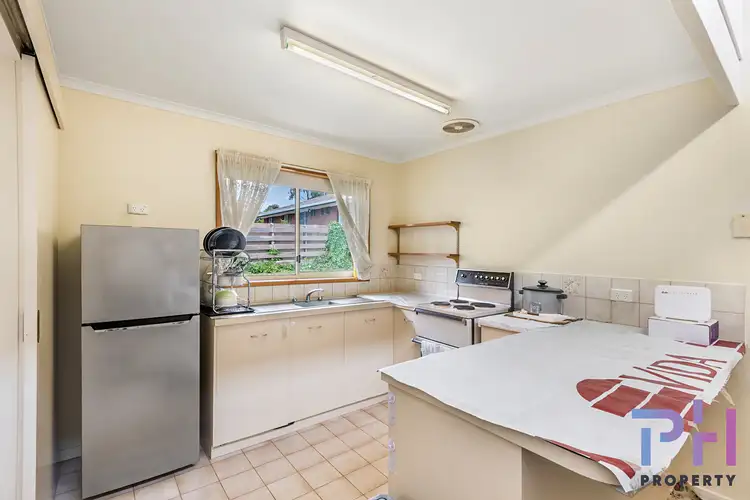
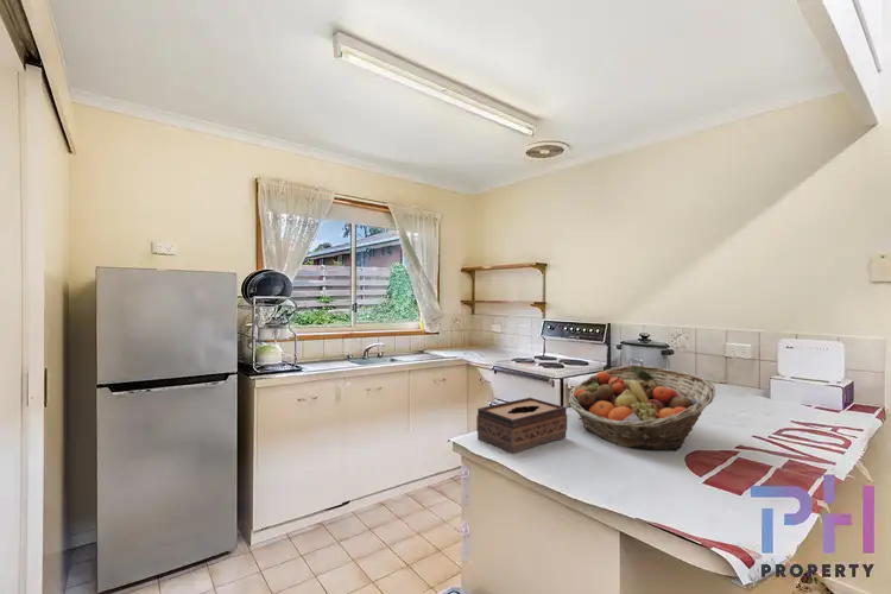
+ tissue box [475,397,568,455]
+ fruit basket [567,364,716,453]
